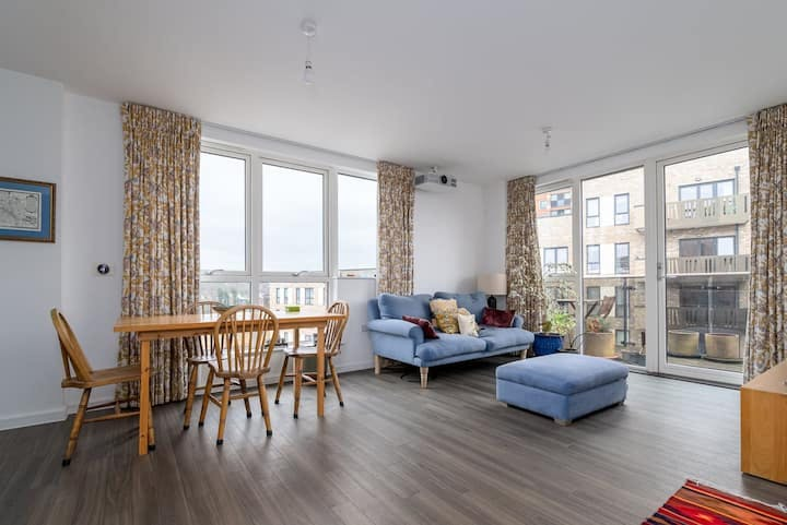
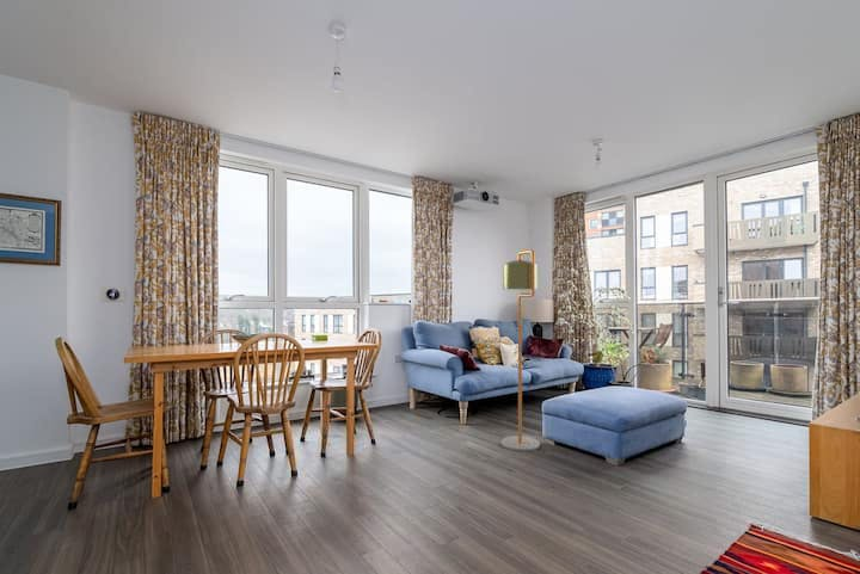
+ floor lamp [499,248,541,452]
